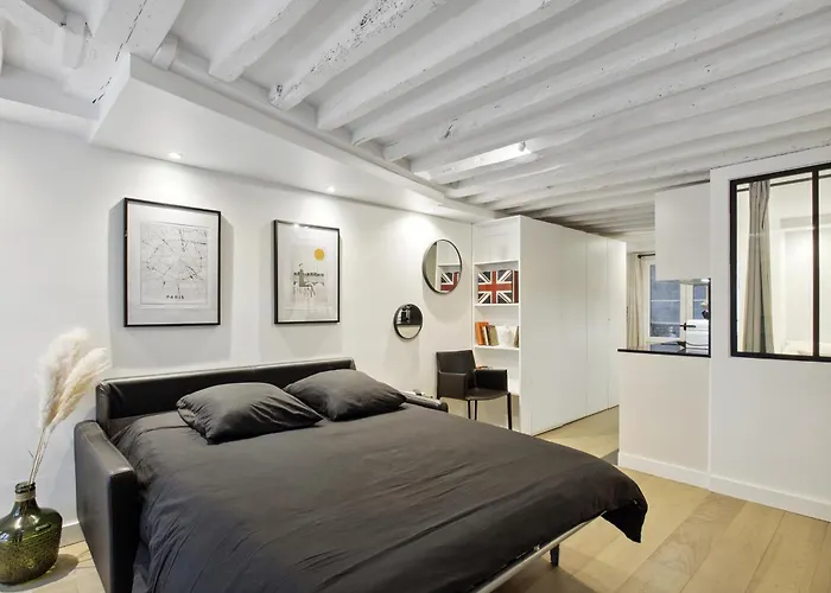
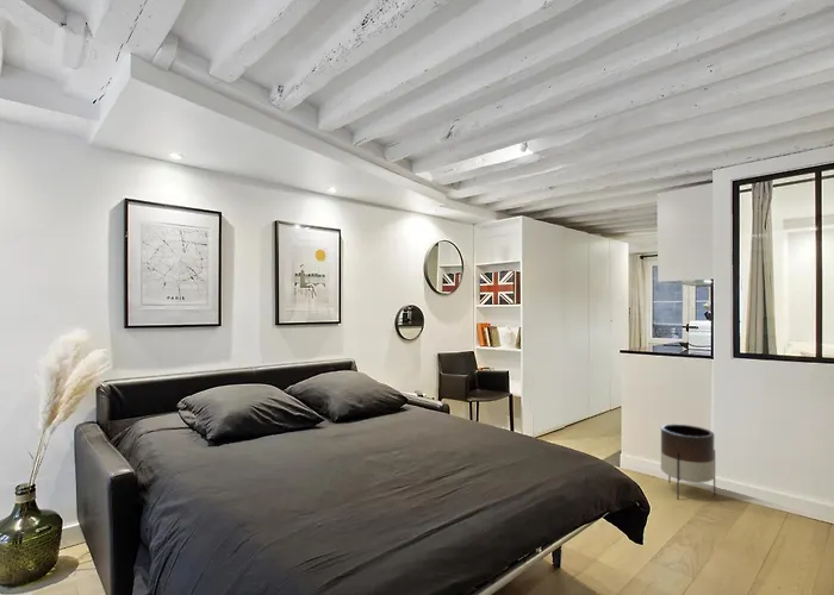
+ planter [660,422,716,501]
